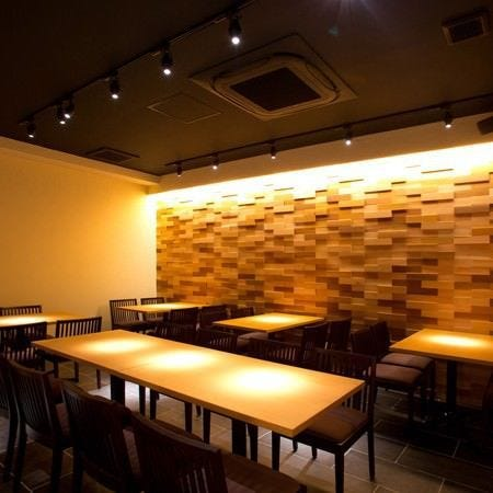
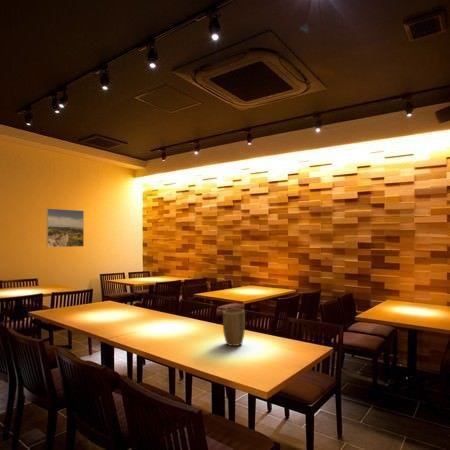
+ plant pot [222,308,246,347]
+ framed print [46,208,85,248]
